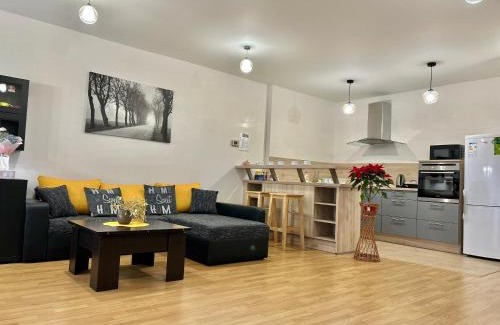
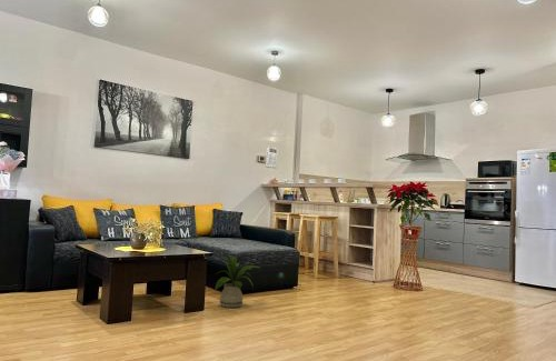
+ house plant [212,251,260,309]
